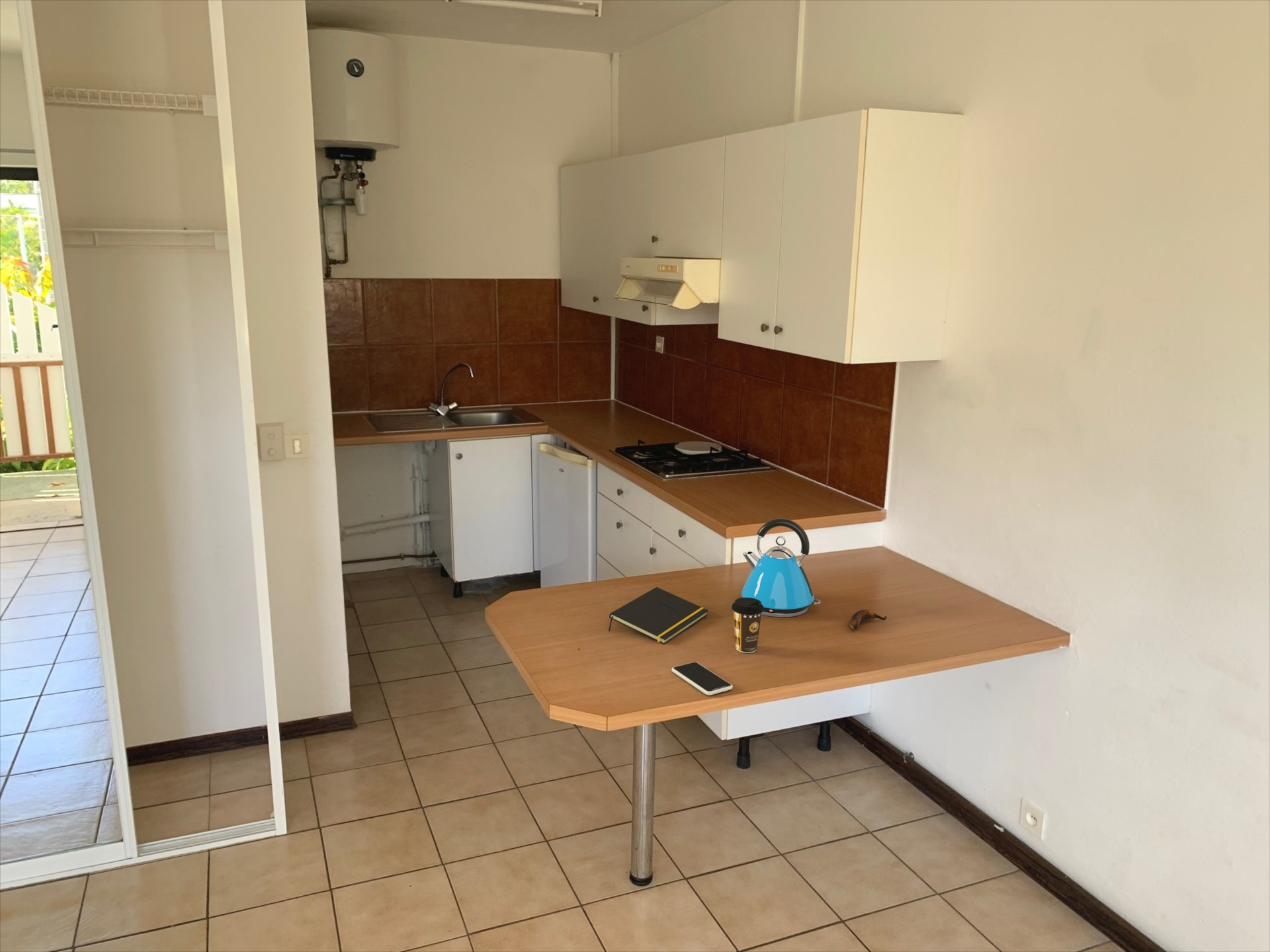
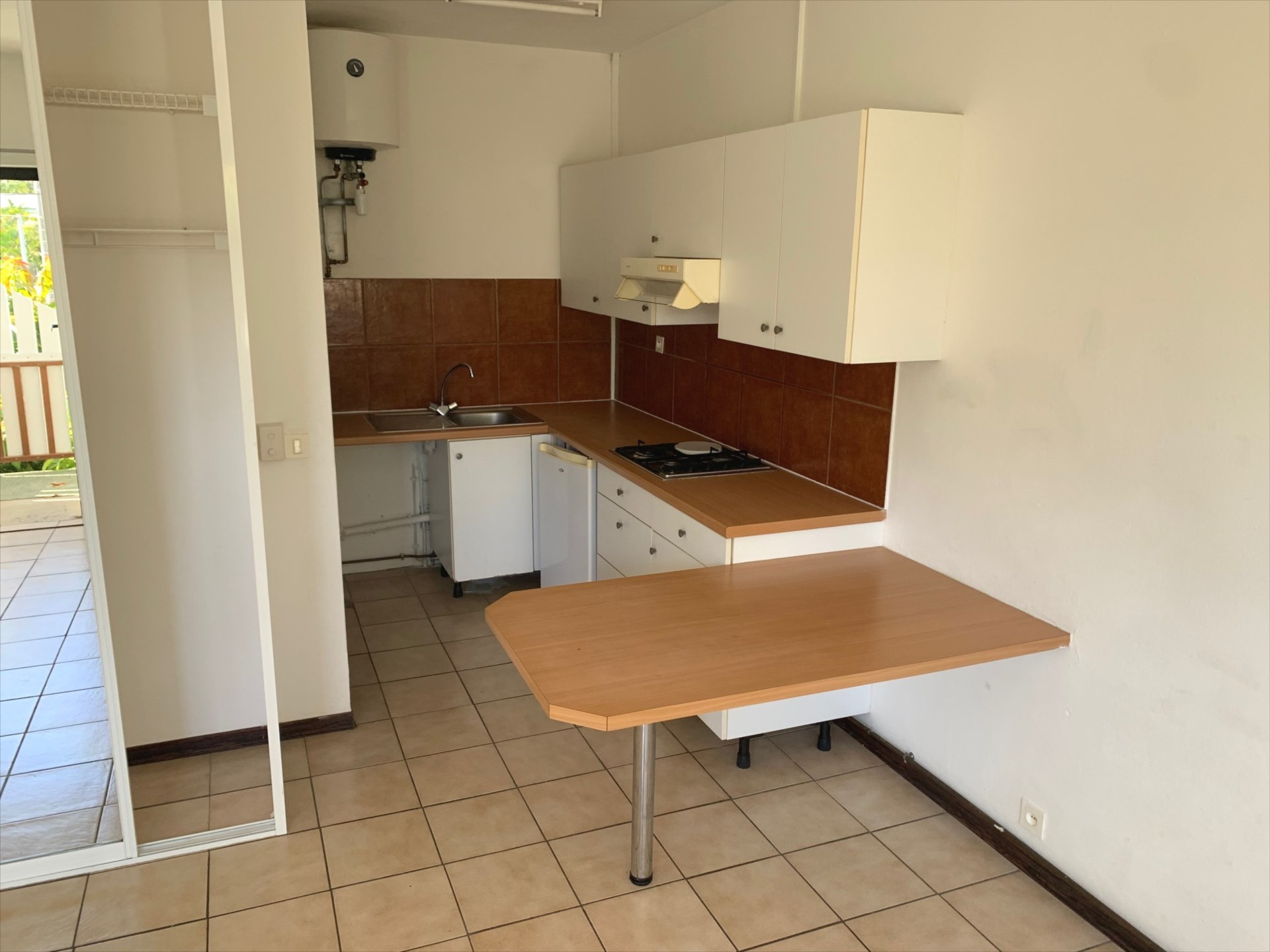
- smartphone [671,661,734,696]
- banana [849,609,888,630]
- coffee cup [731,597,764,654]
- kettle [741,518,821,618]
- notepad [608,586,709,645]
